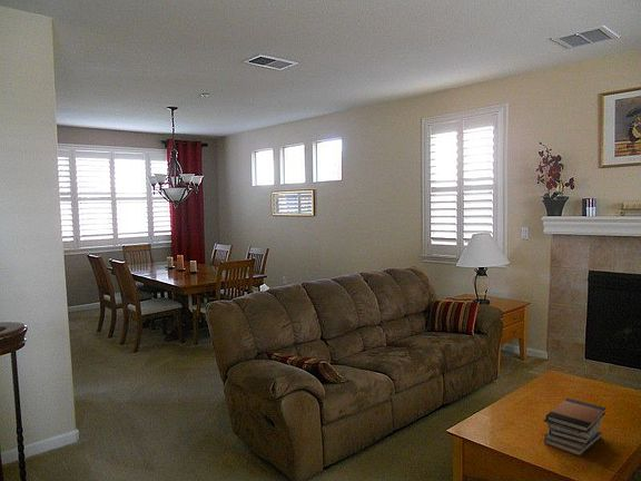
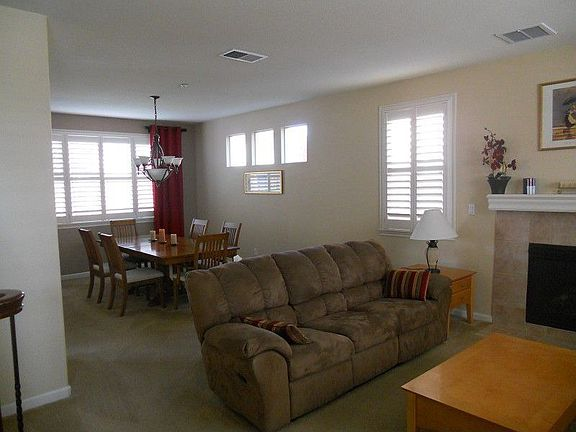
- book stack [543,397,608,458]
